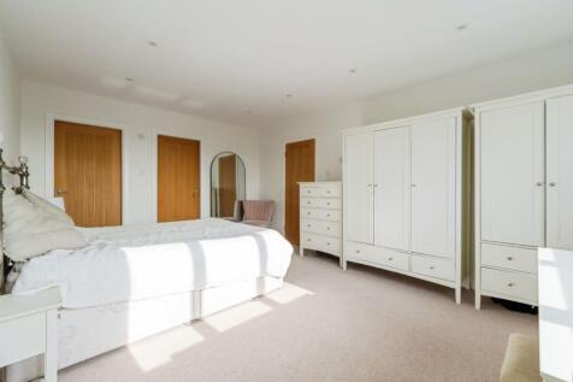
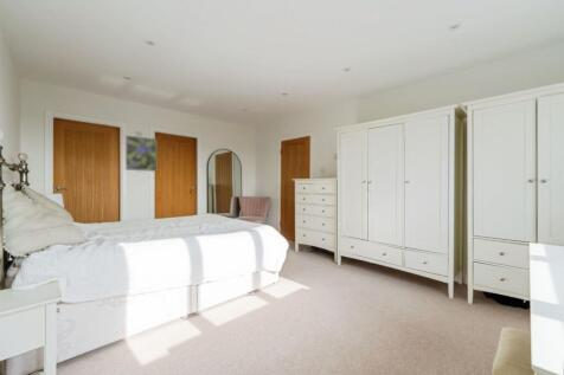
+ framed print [124,134,158,173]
